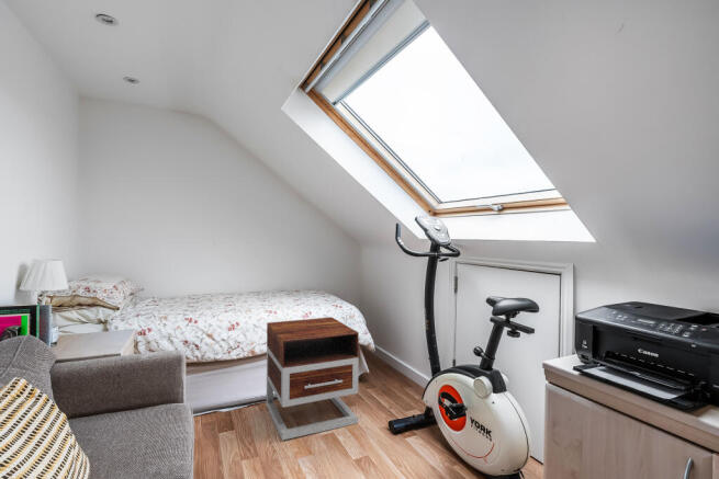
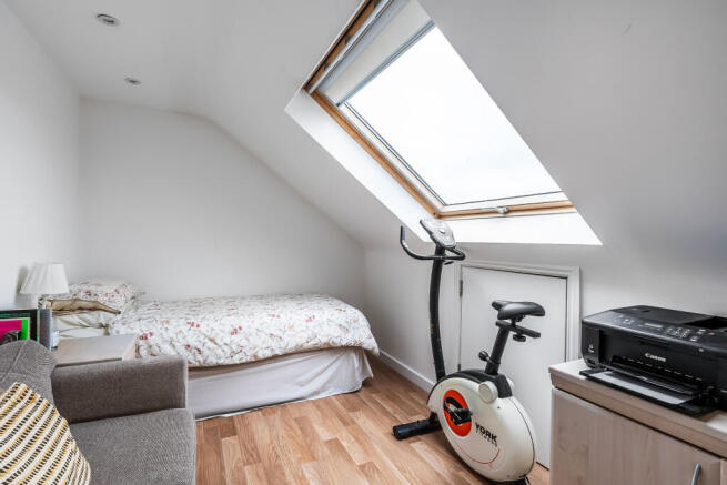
- nightstand [266,316,360,442]
